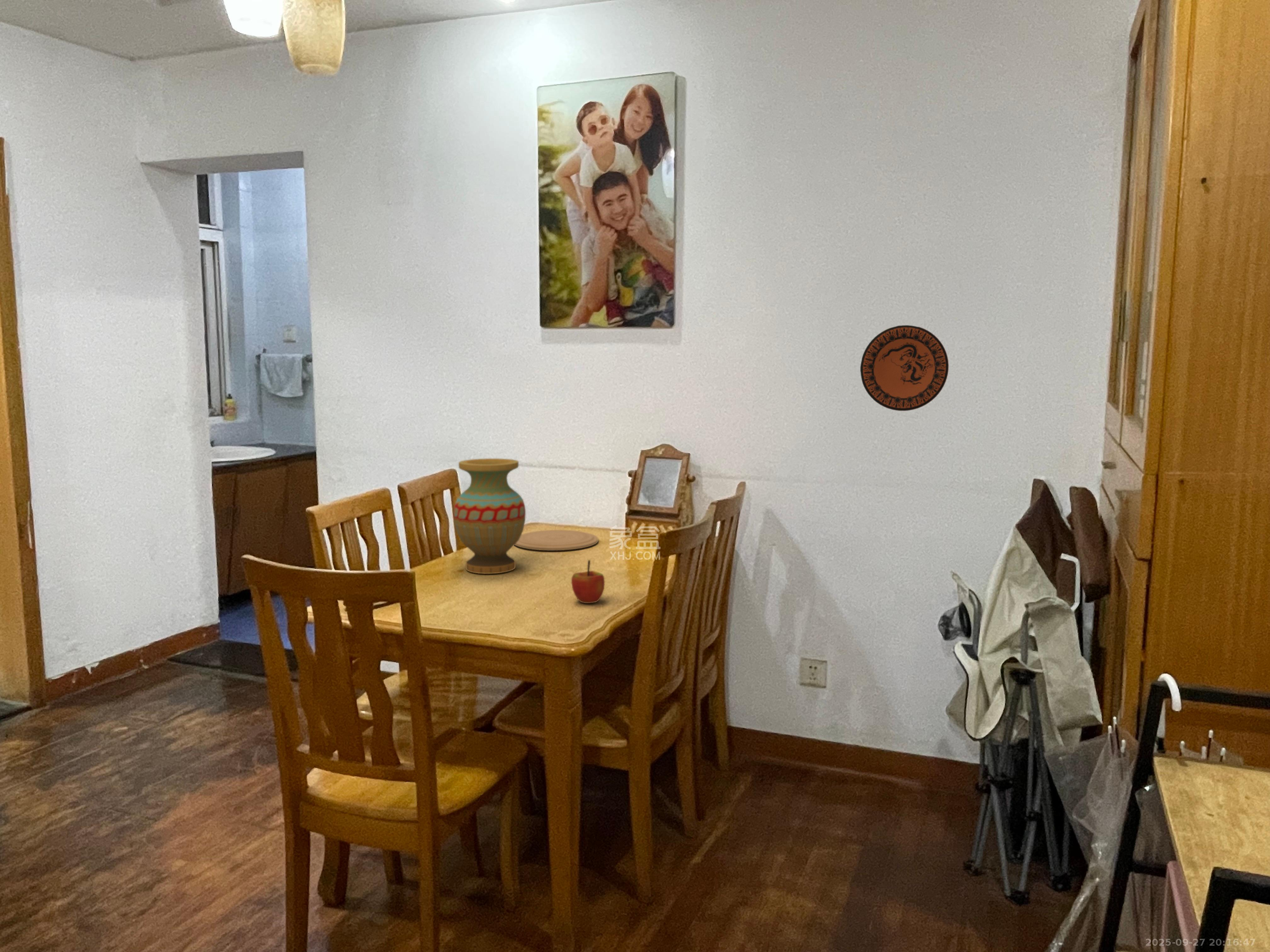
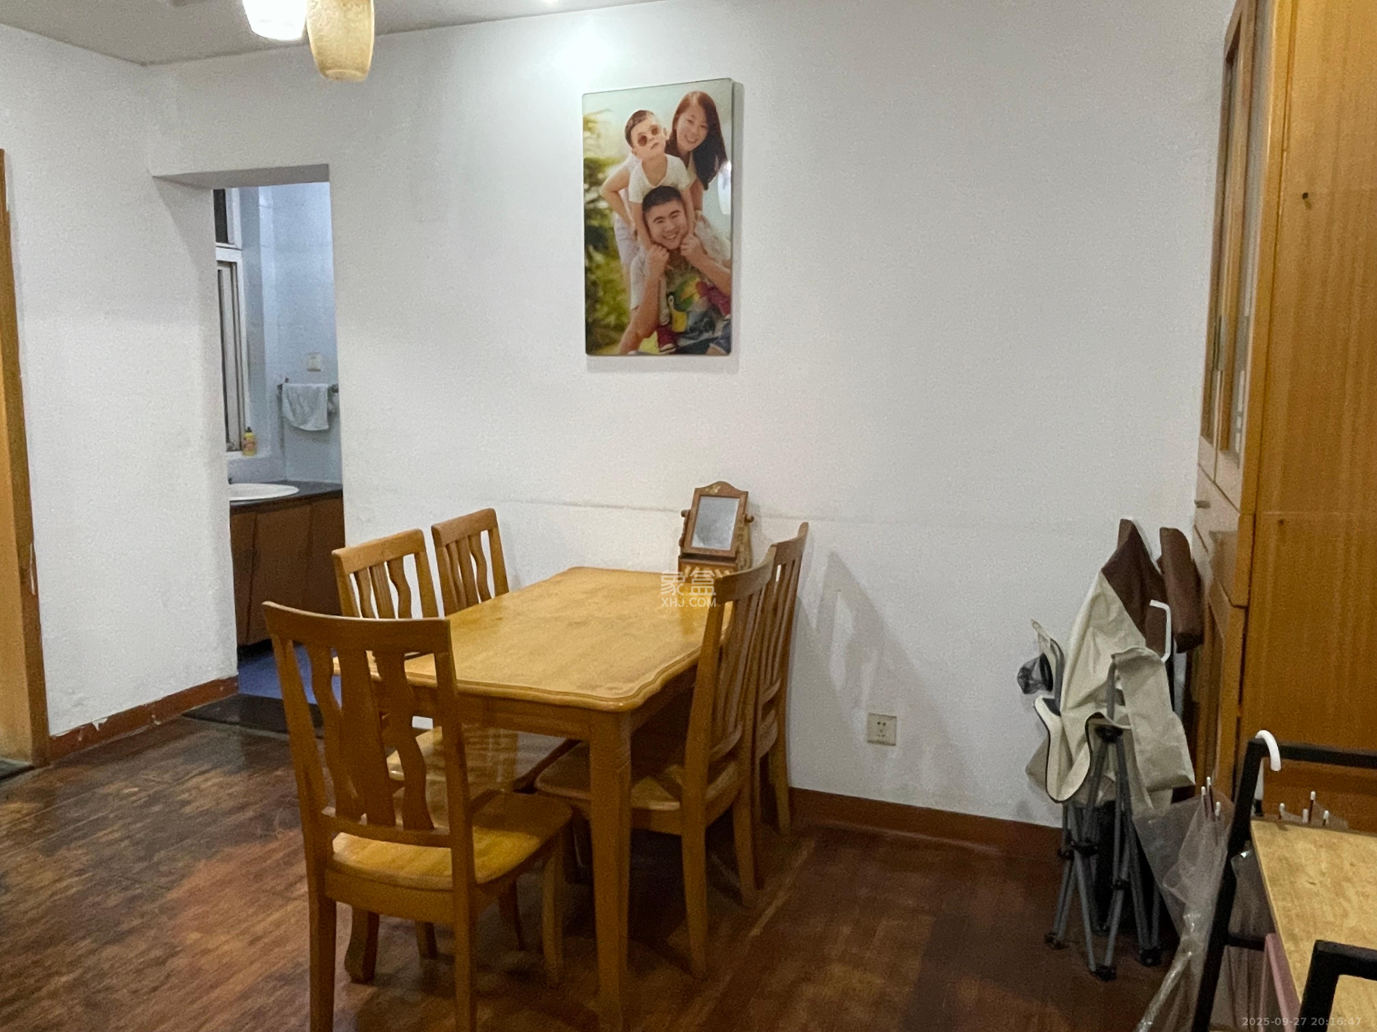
- plate [515,530,598,551]
- apple [571,560,605,603]
- decorative plate [860,325,949,411]
- vase [453,458,526,574]
